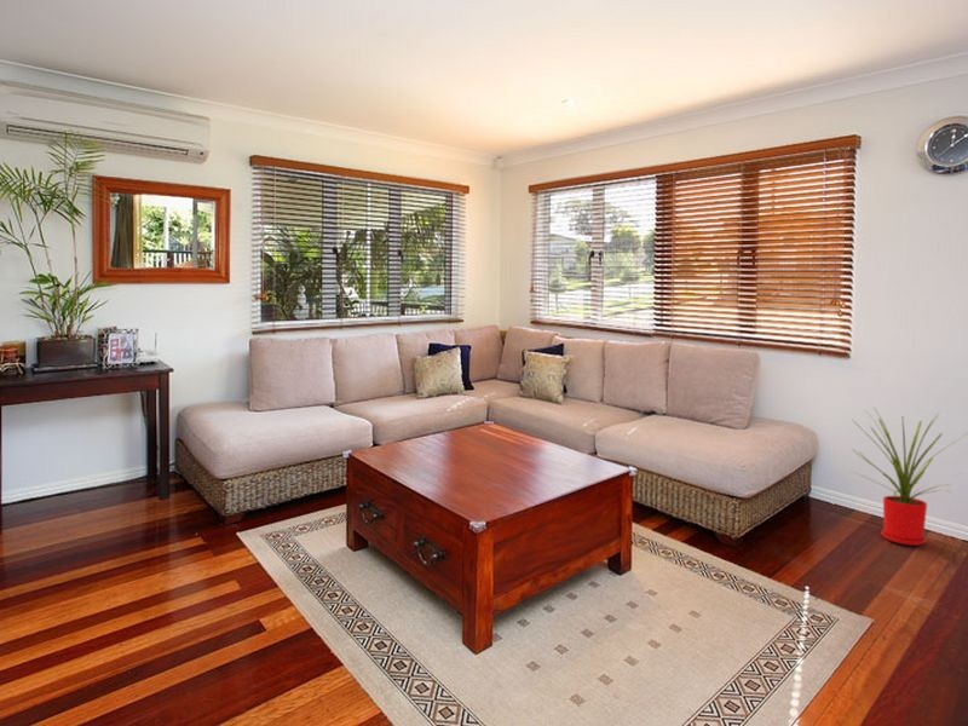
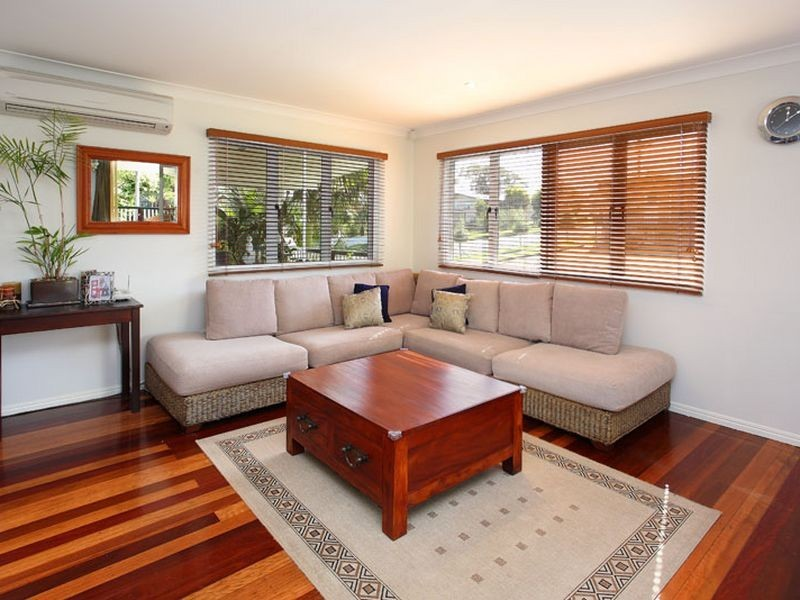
- house plant [851,407,968,547]
